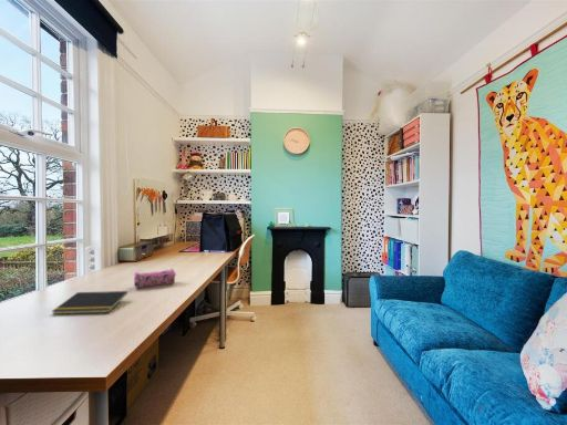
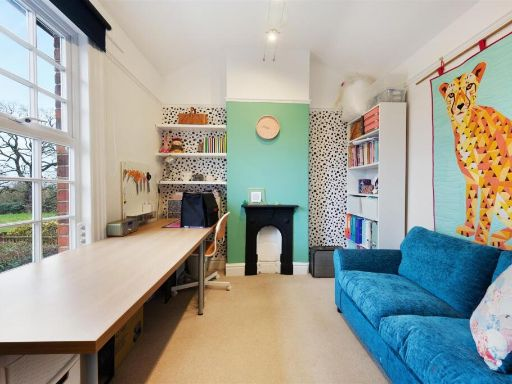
- pencil case [133,268,177,289]
- notepad [51,290,128,315]
